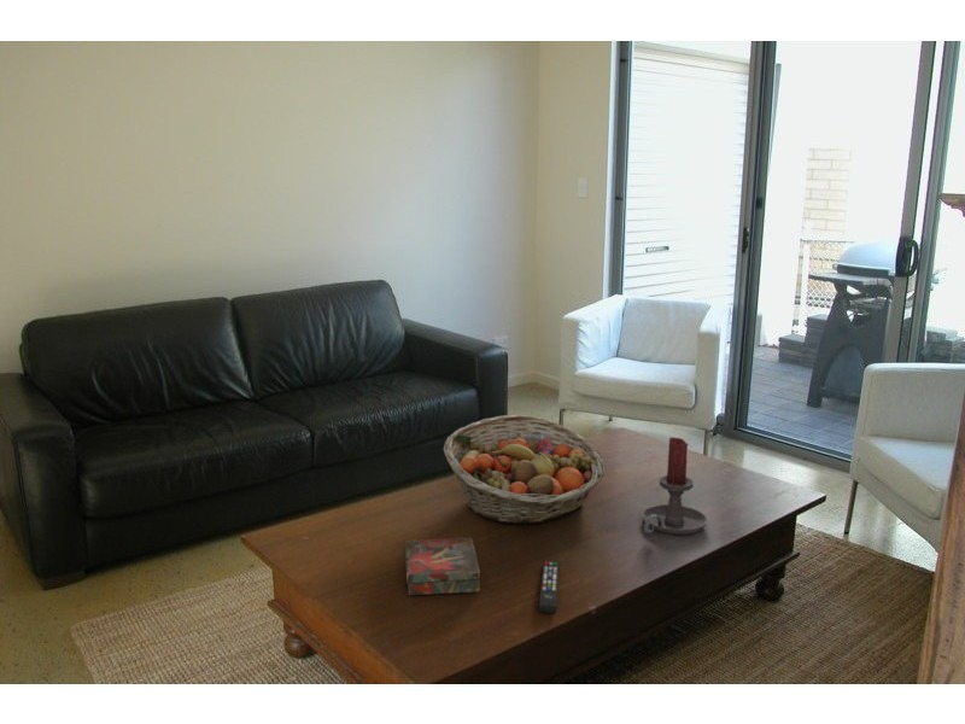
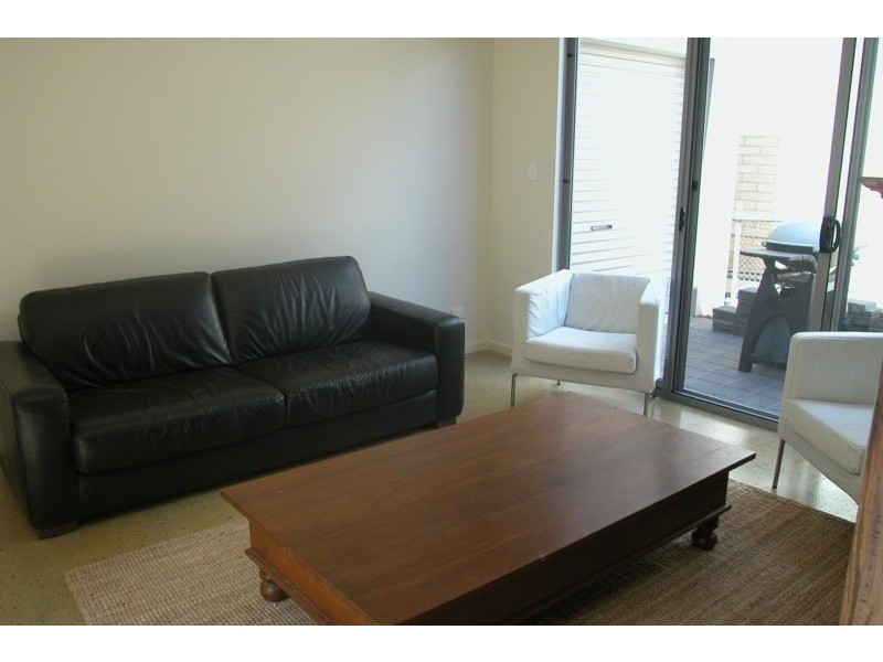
- candle holder [641,437,708,536]
- remote control [538,560,560,614]
- book [404,536,481,596]
- fruit basket [443,414,606,525]
